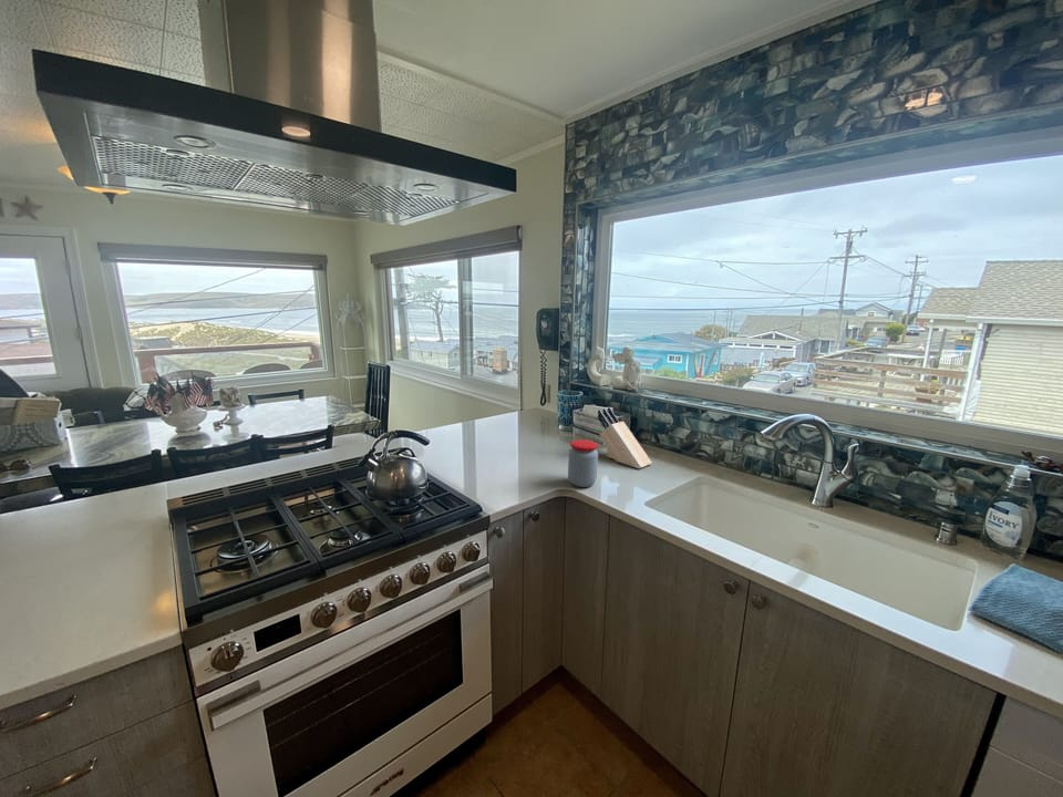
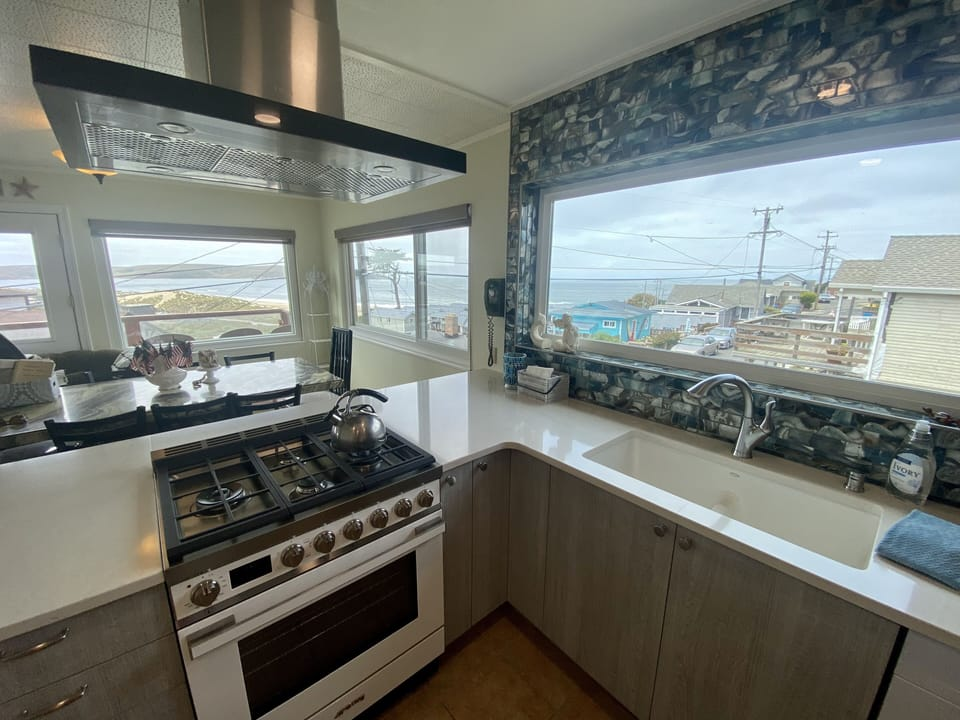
- knife block [597,406,653,469]
- jar [567,439,599,488]
